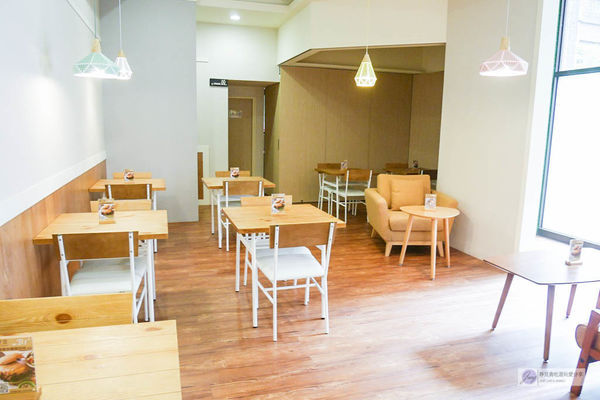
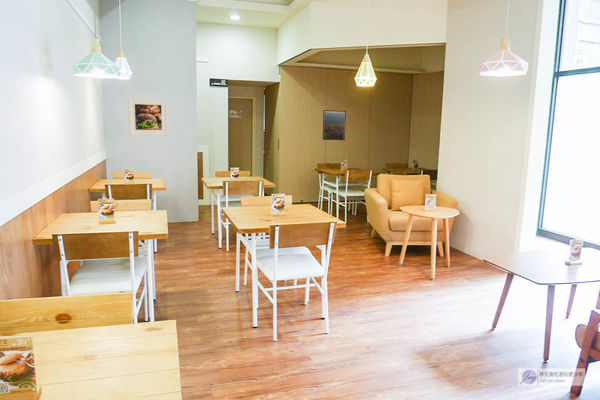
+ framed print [127,97,169,137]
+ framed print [322,109,347,141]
